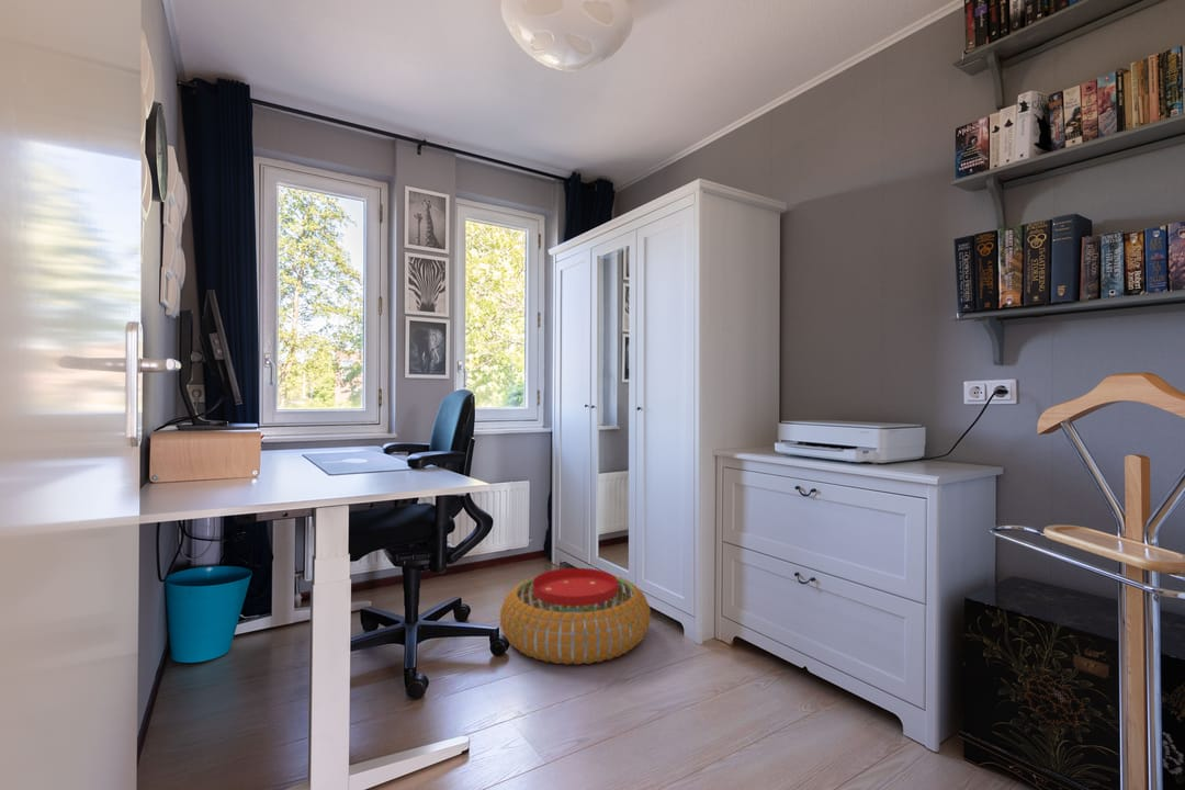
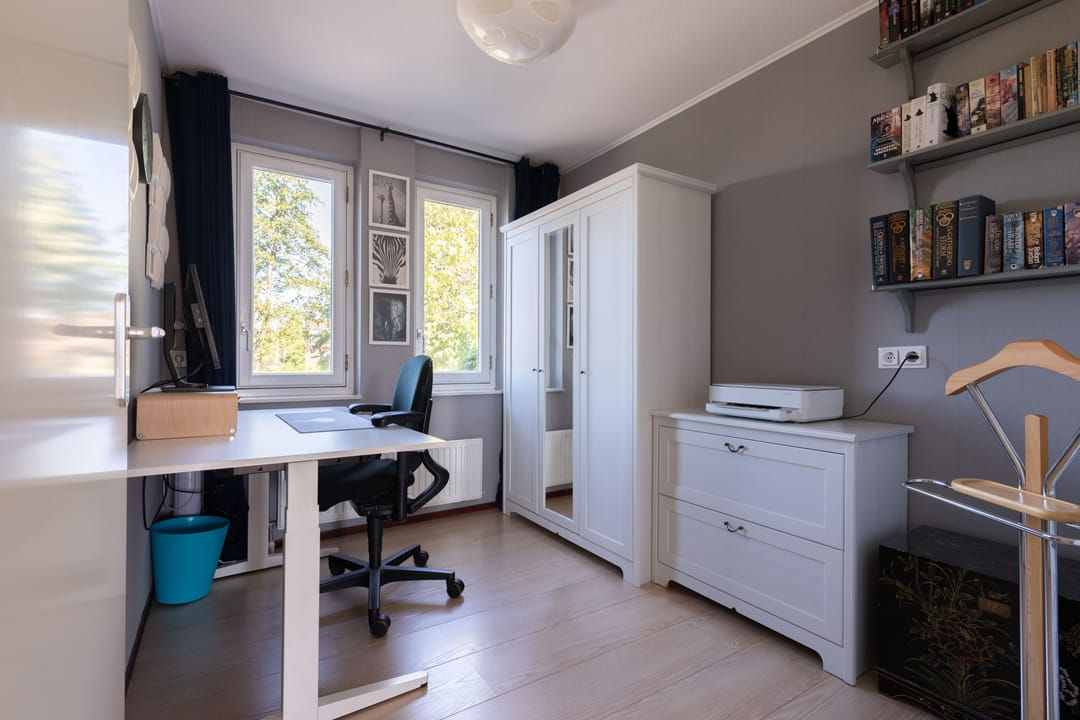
- pouf [499,567,652,666]
